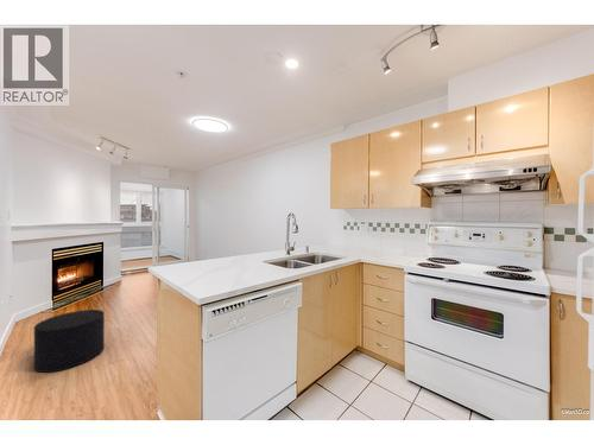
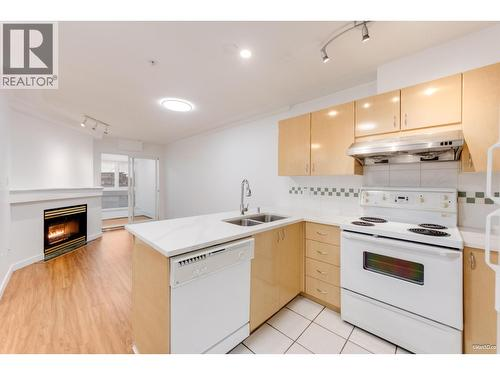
- stool [33,309,106,374]
